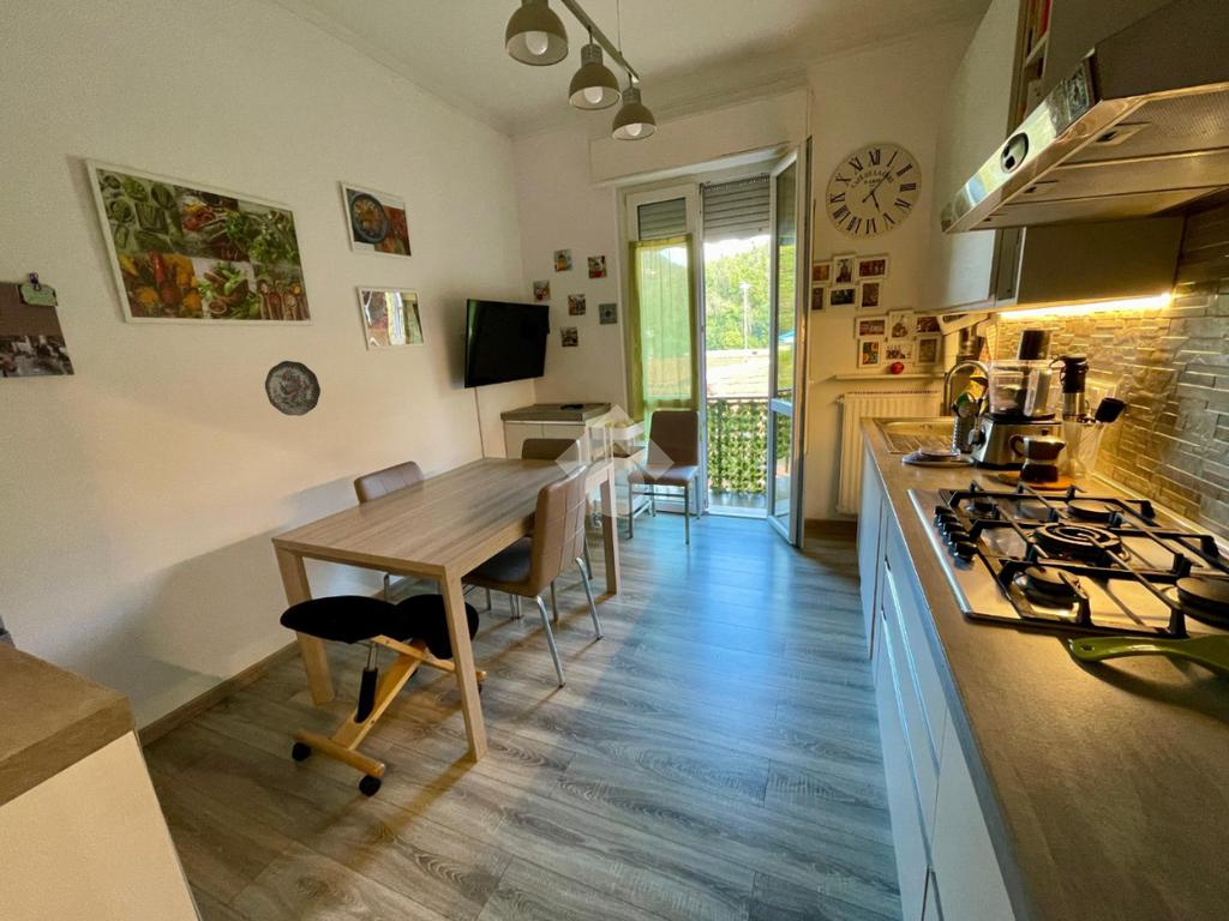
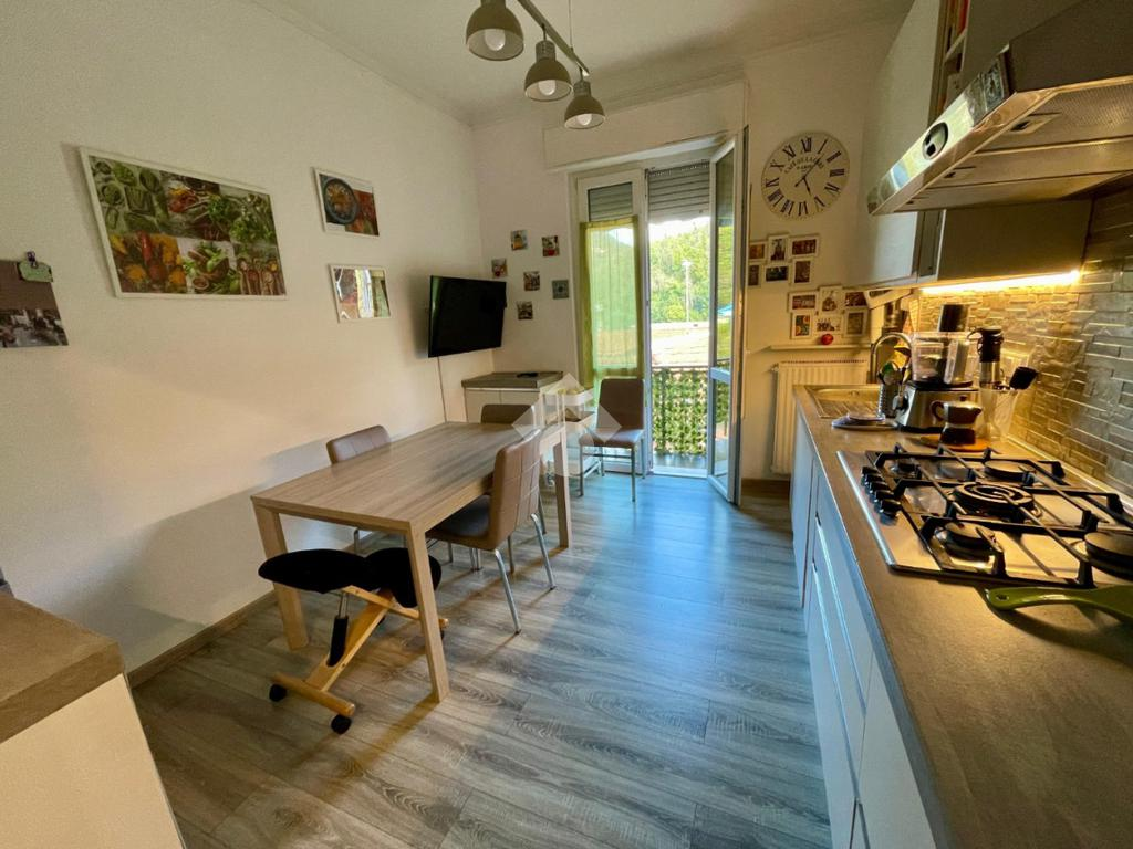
- decorative plate [264,360,322,417]
